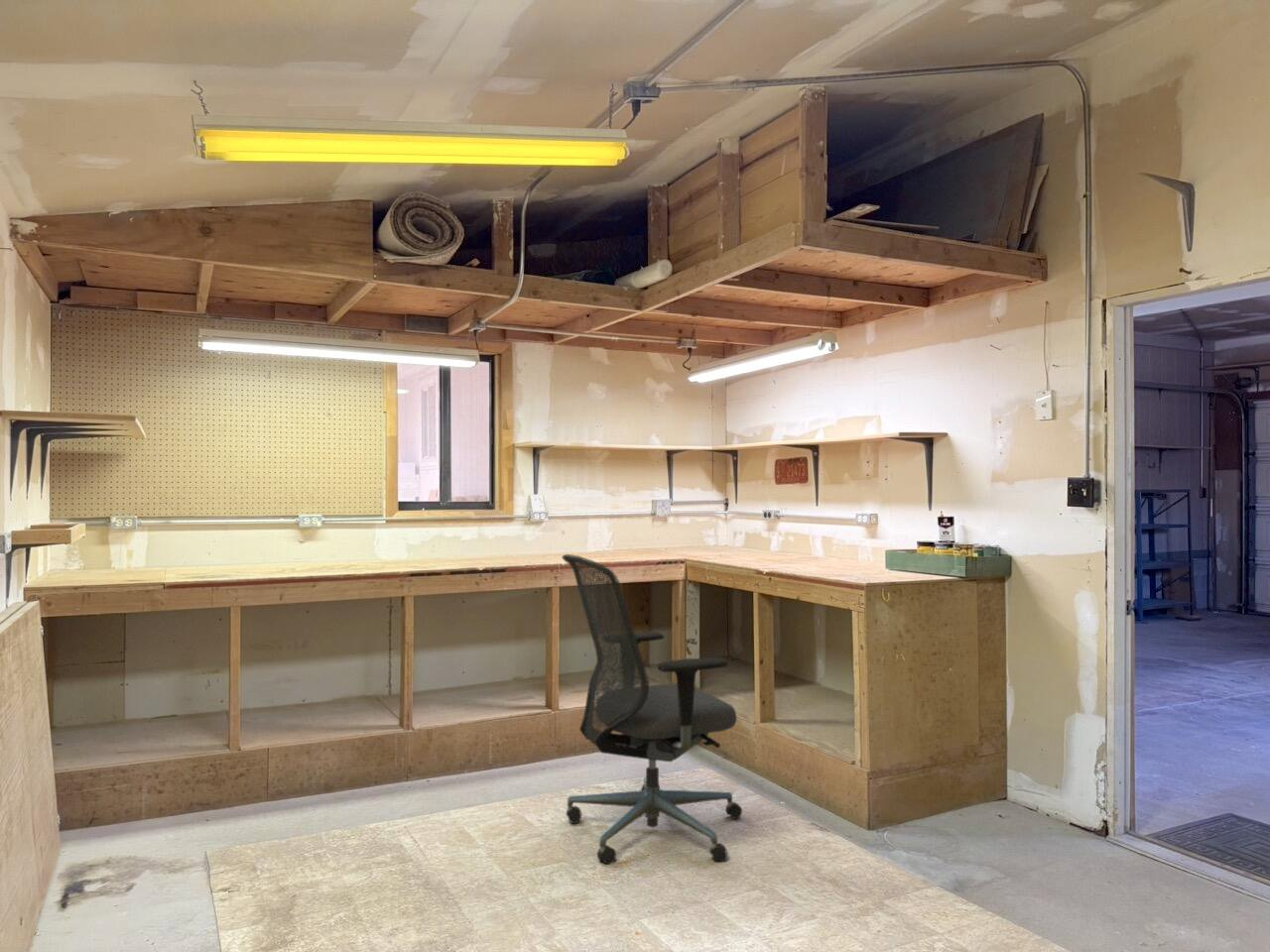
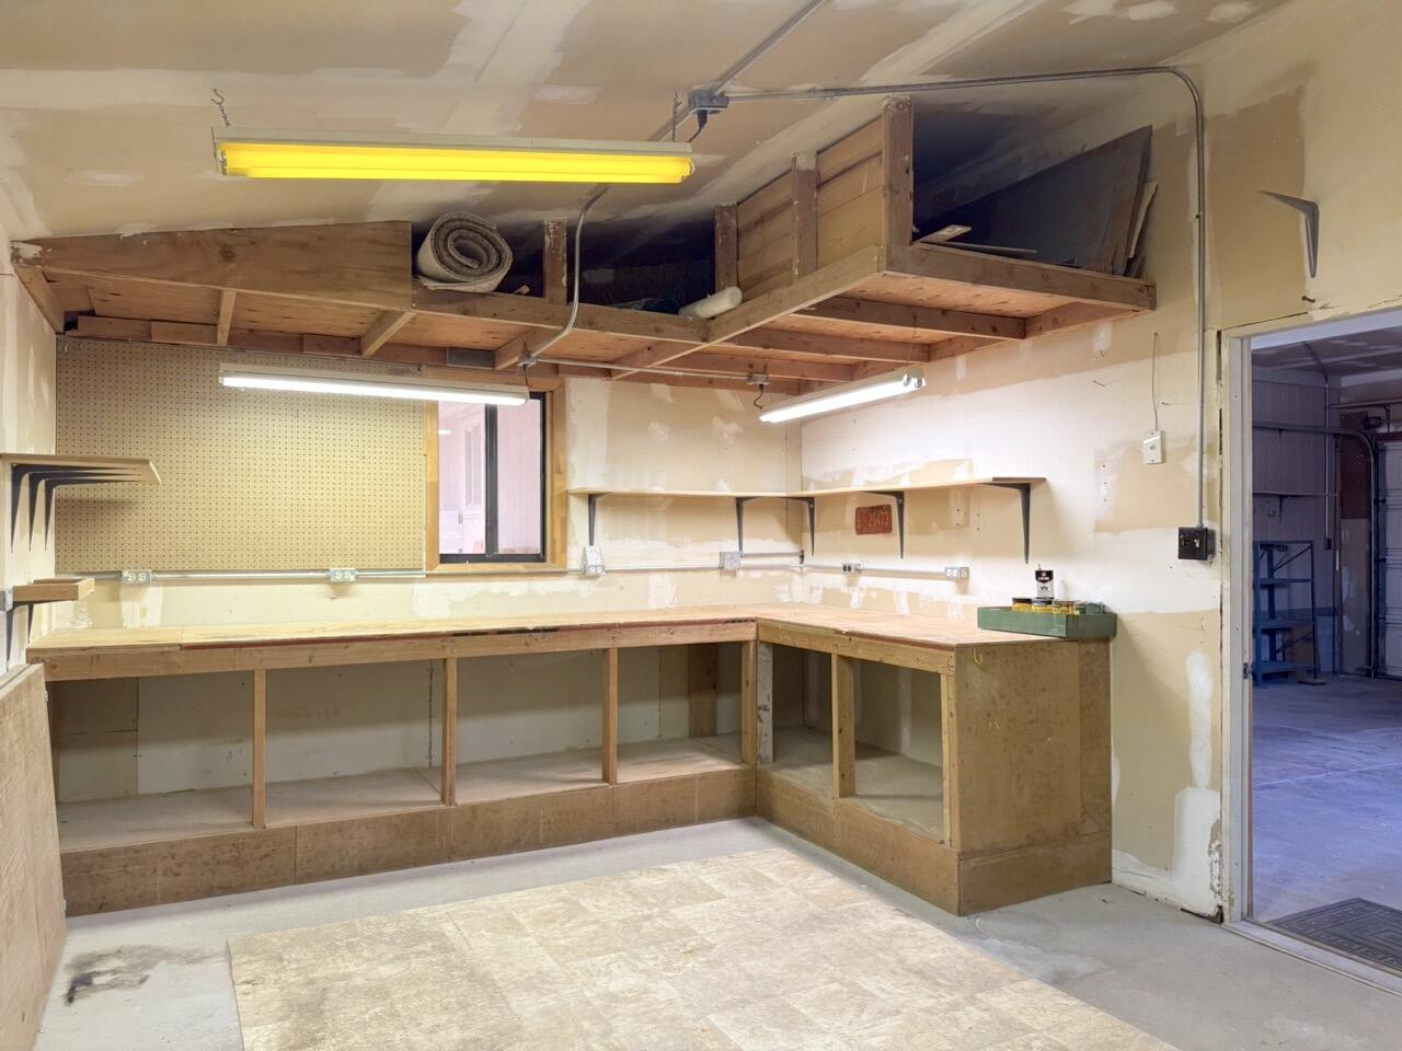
- office chair [561,553,743,866]
